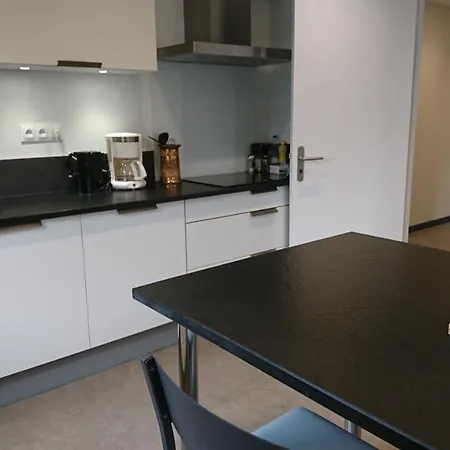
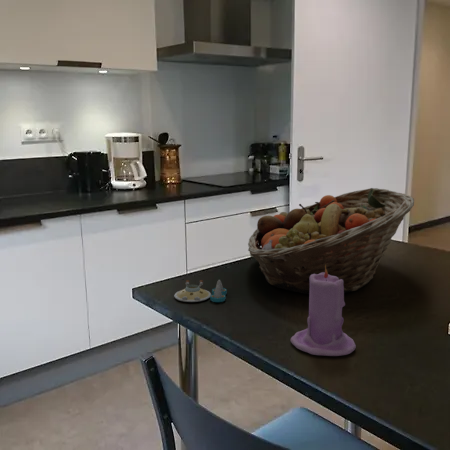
+ salt and pepper shaker set [173,279,228,303]
+ fruit basket [247,187,415,295]
+ candle [290,265,357,357]
